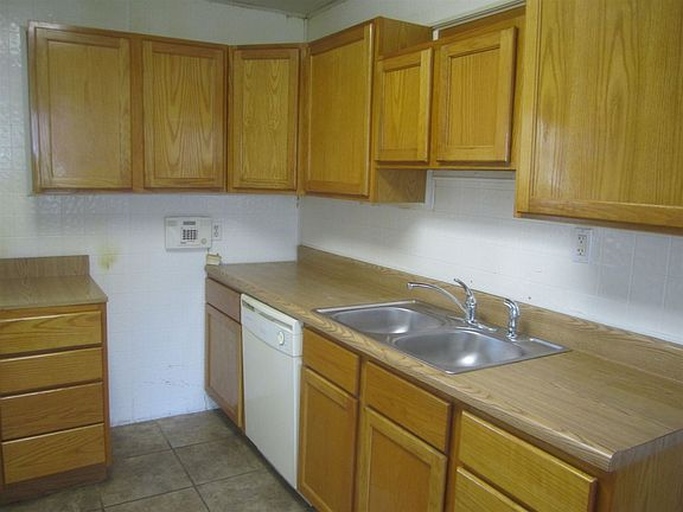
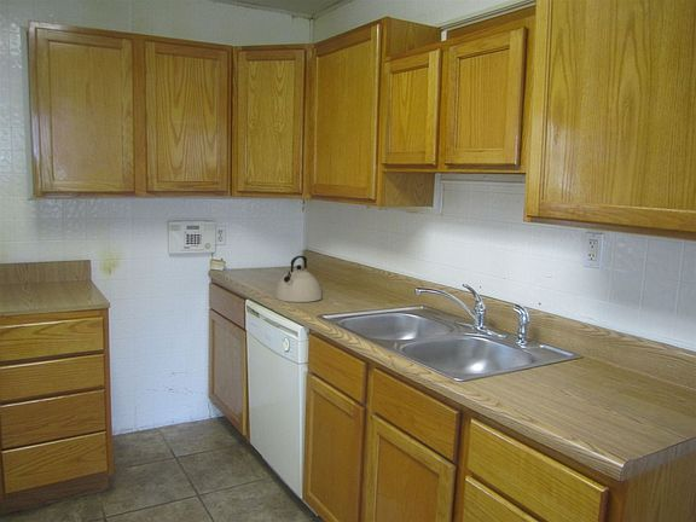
+ kettle [273,255,323,303]
